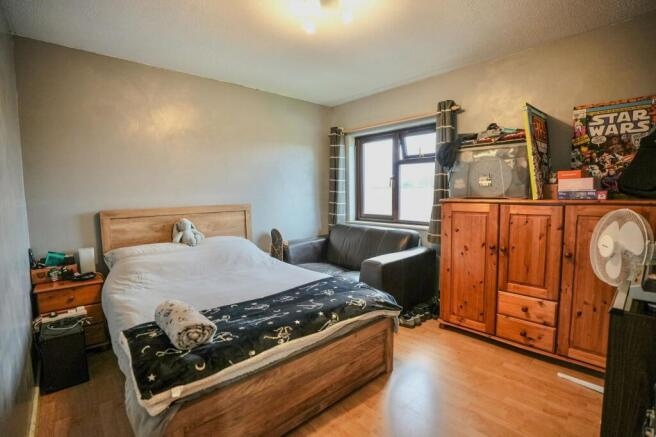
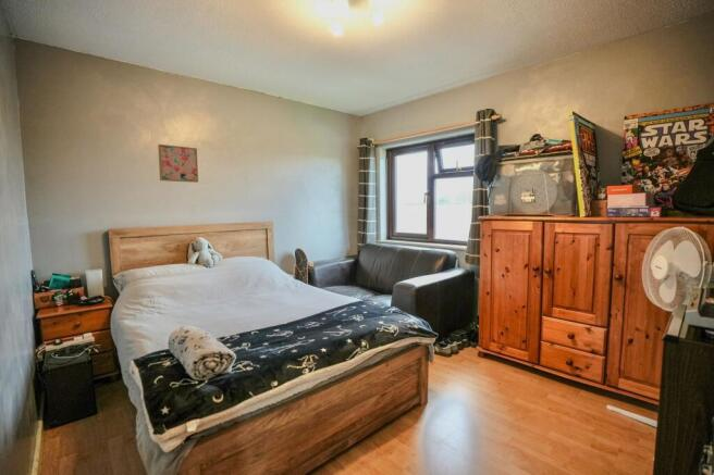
+ wall art [157,143,199,184]
